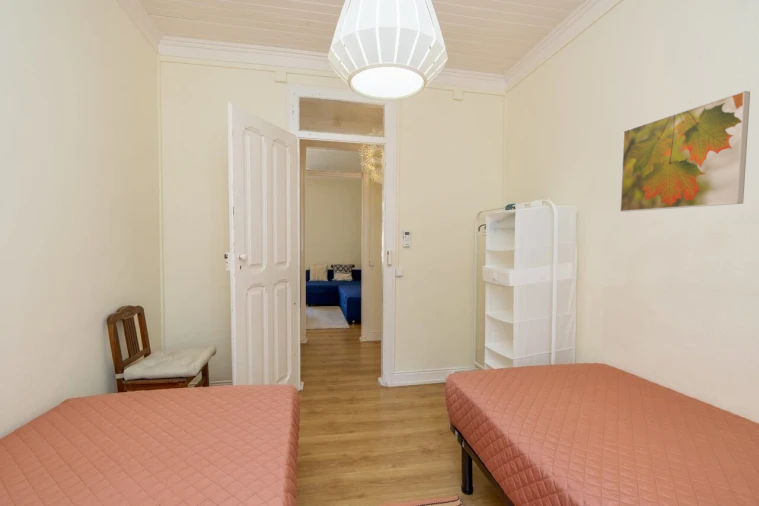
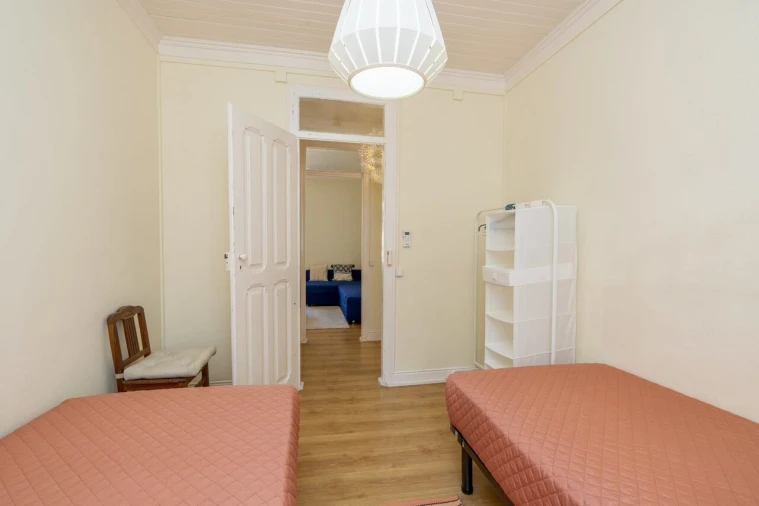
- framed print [619,90,751,213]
